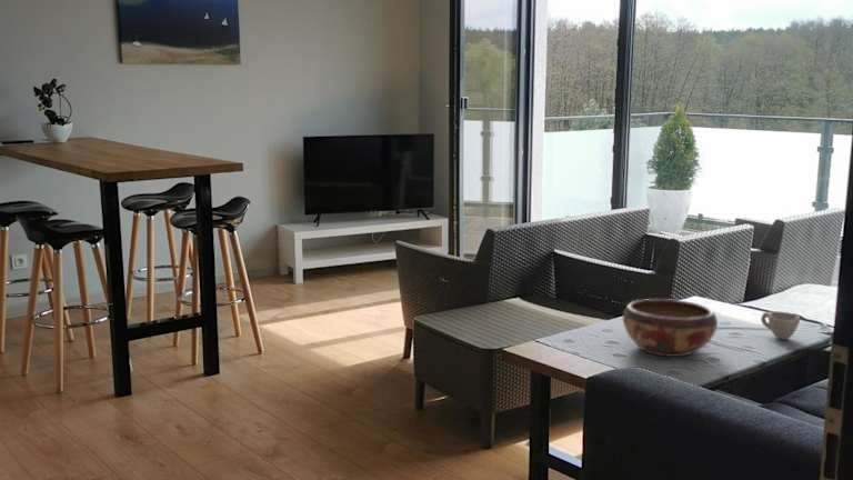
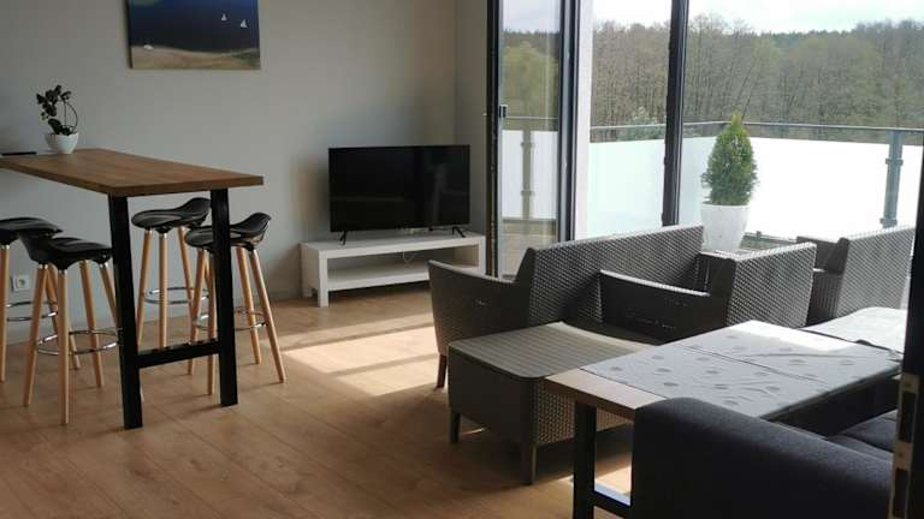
- cup [760,310,801,340]
- decorative bowl [622,298,719,358]
